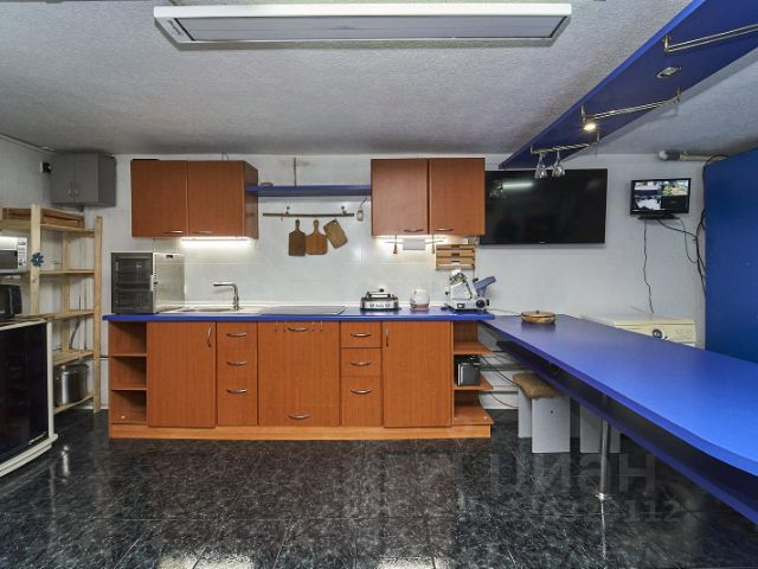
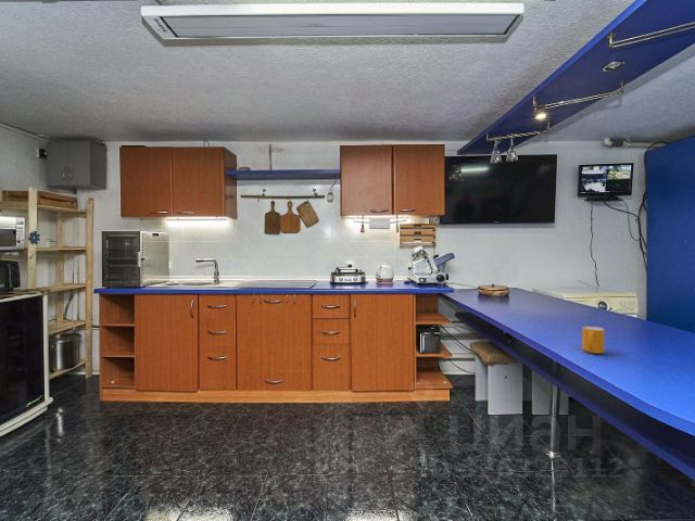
+ mug [581,326,606,355]
